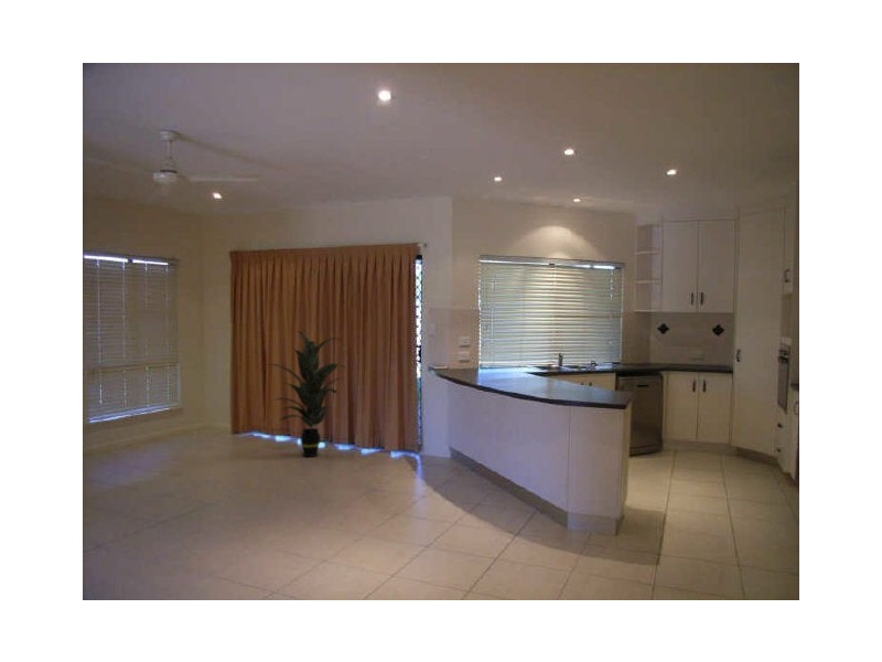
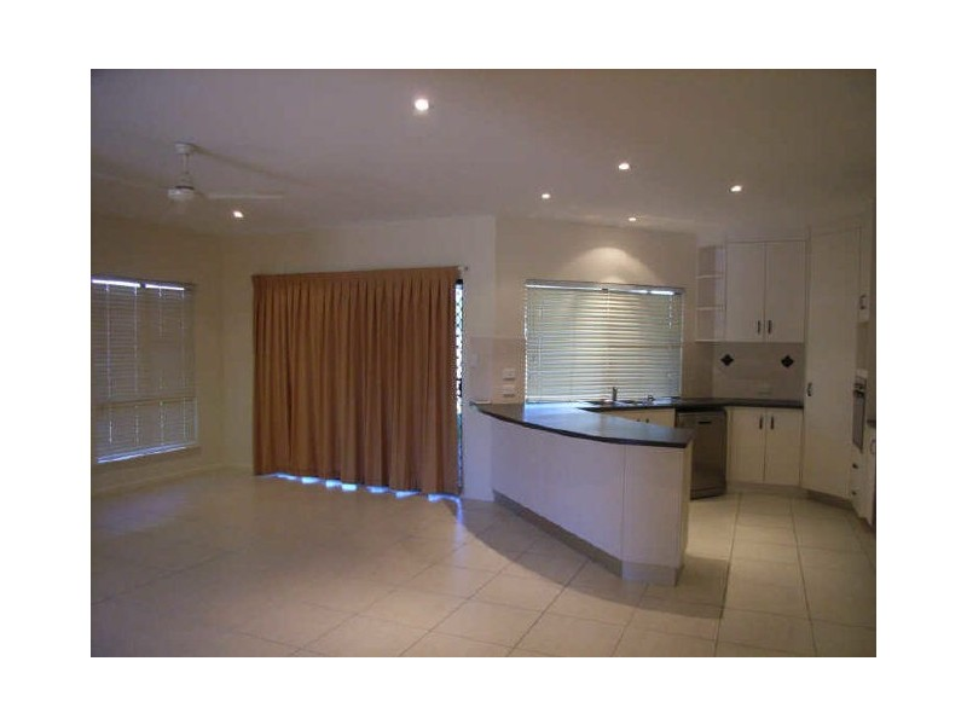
- indoor plant [267,330,346,458]
